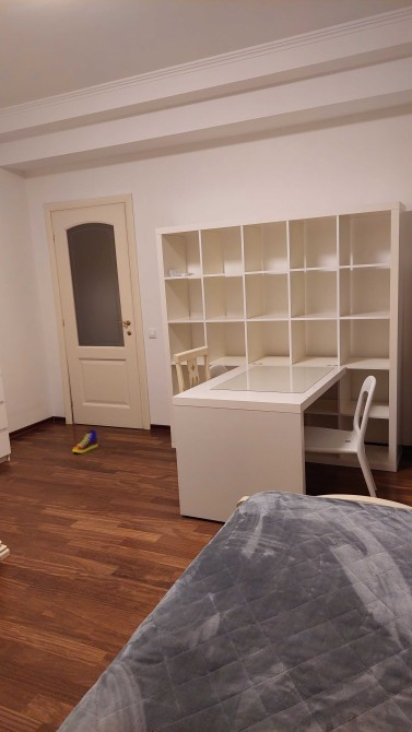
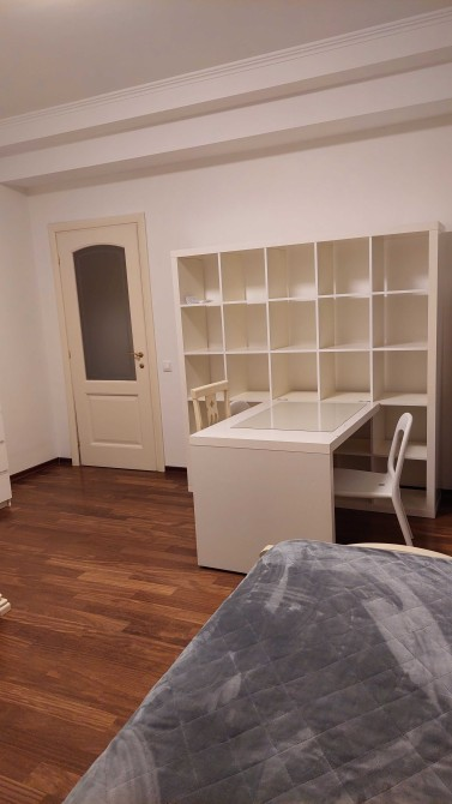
- shoe [71,428,99,454]
